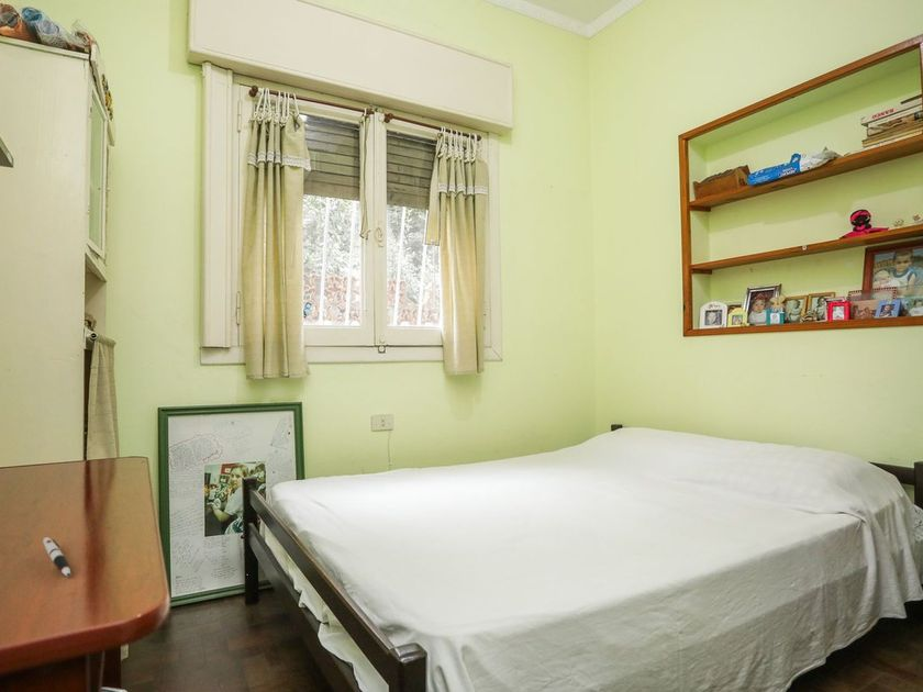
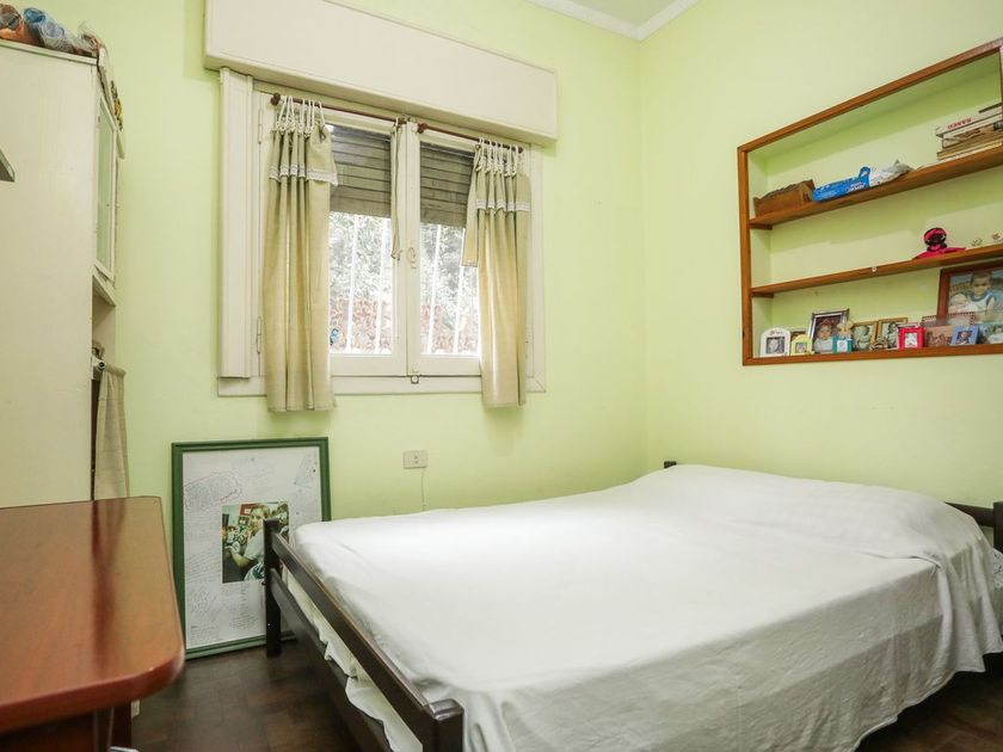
- pen [42,536,71,578]
